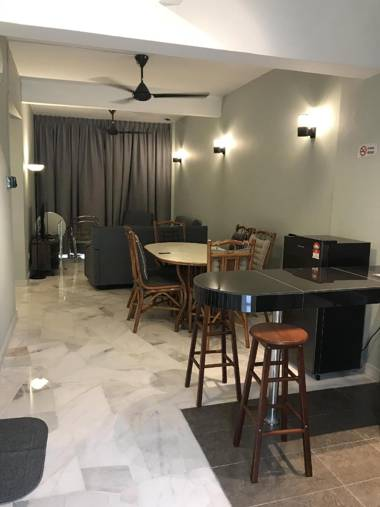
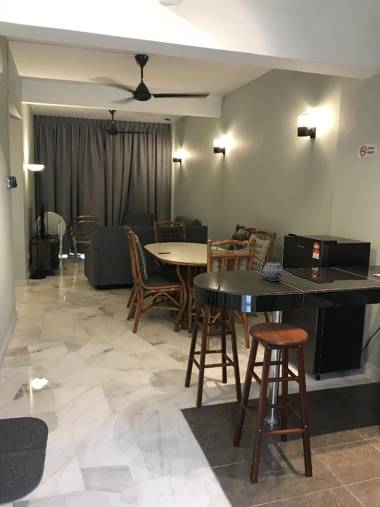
+ teapot [262,259,284,281]
